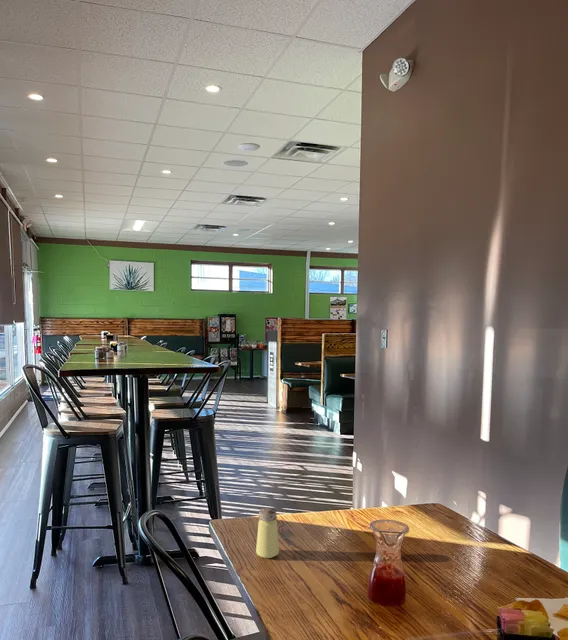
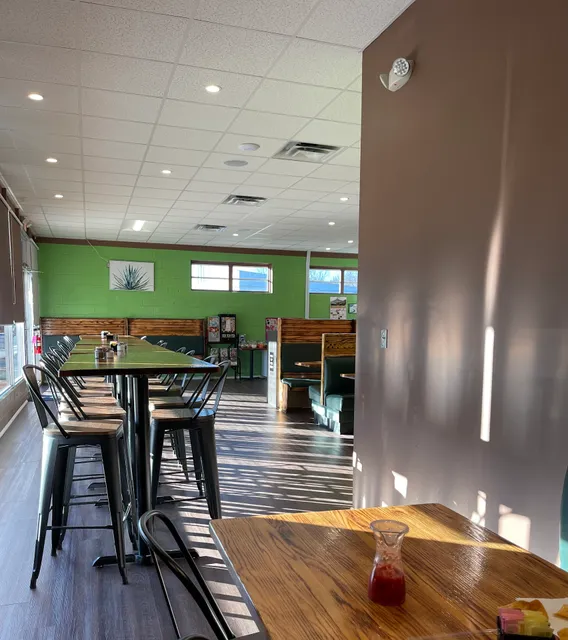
- saltshaker [255,507,280,559]
